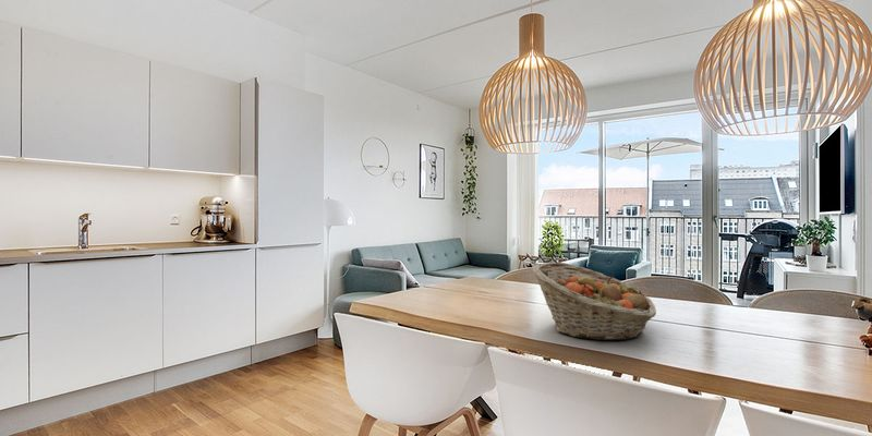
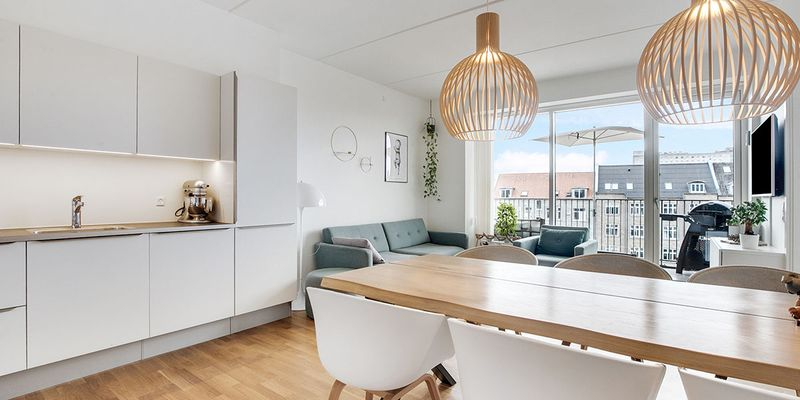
- fruit basket [532,262,657,341]
